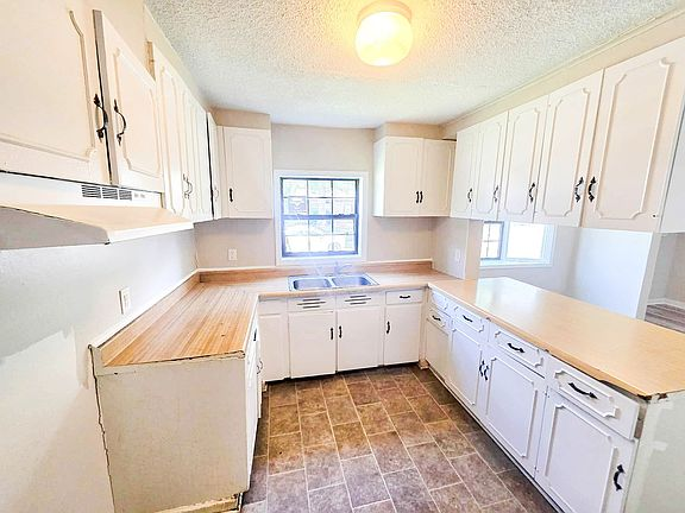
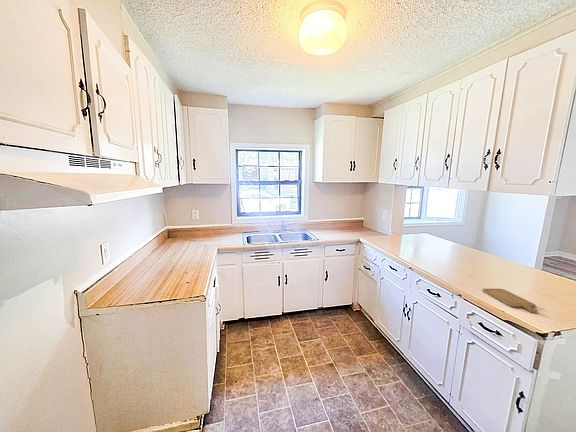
+ chopping board [482,288,538,314]
